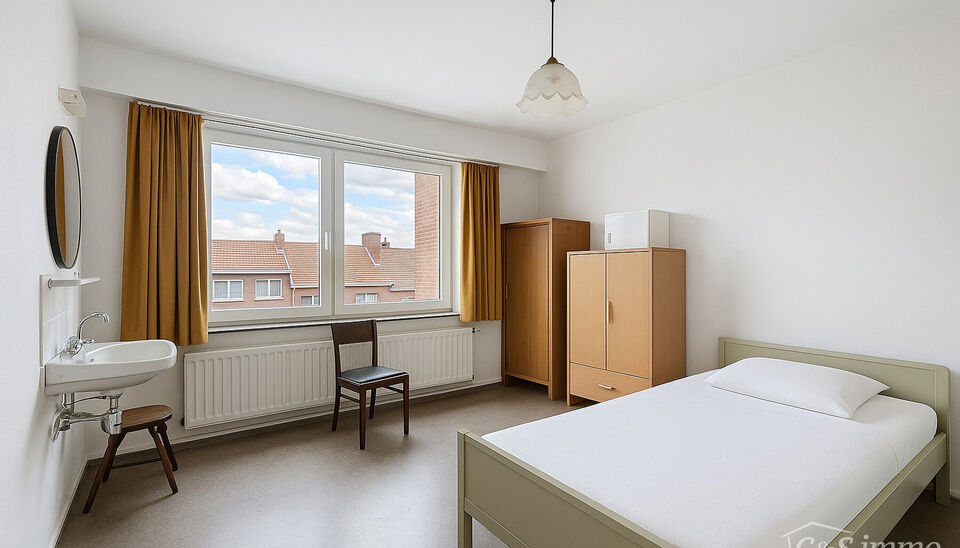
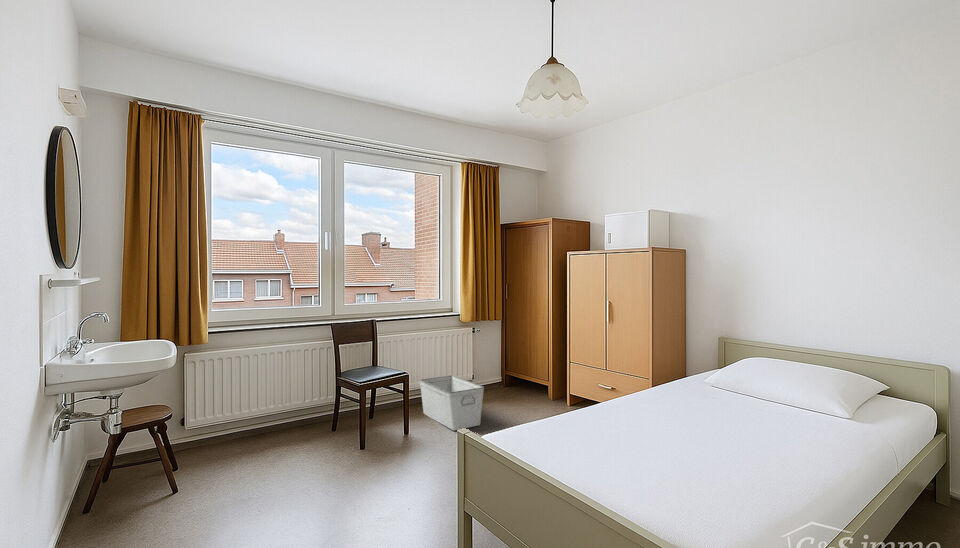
+ storage bin [419,374,485,431]
